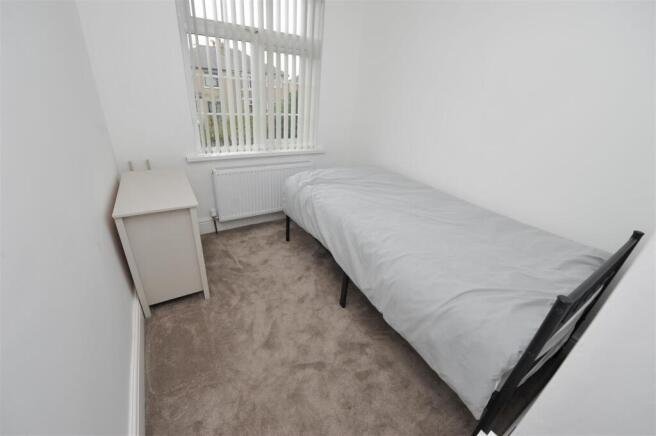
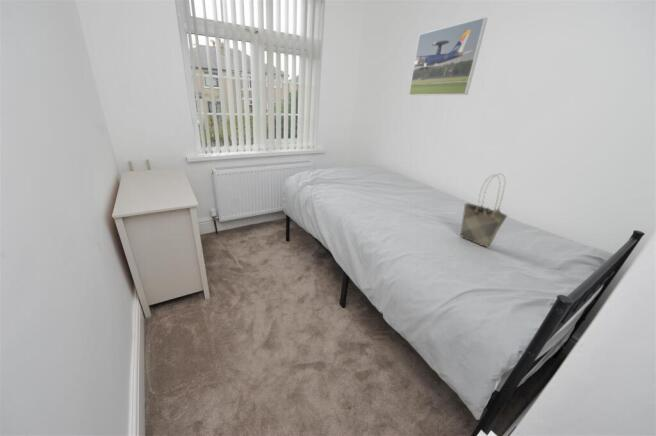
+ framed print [408,16,489,97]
+ tote bag [460,173,508,248]
